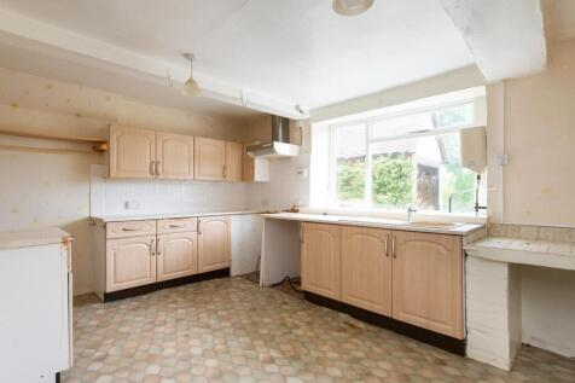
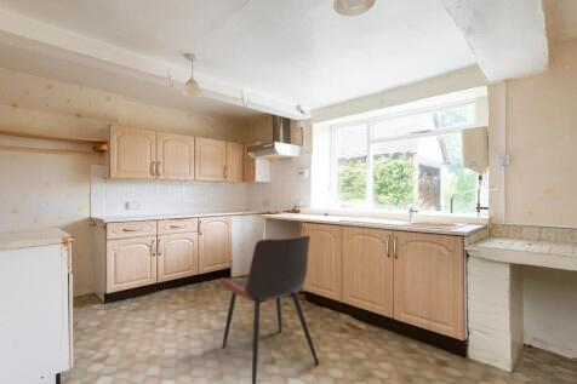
+ dining chair [219,234,320,384]
